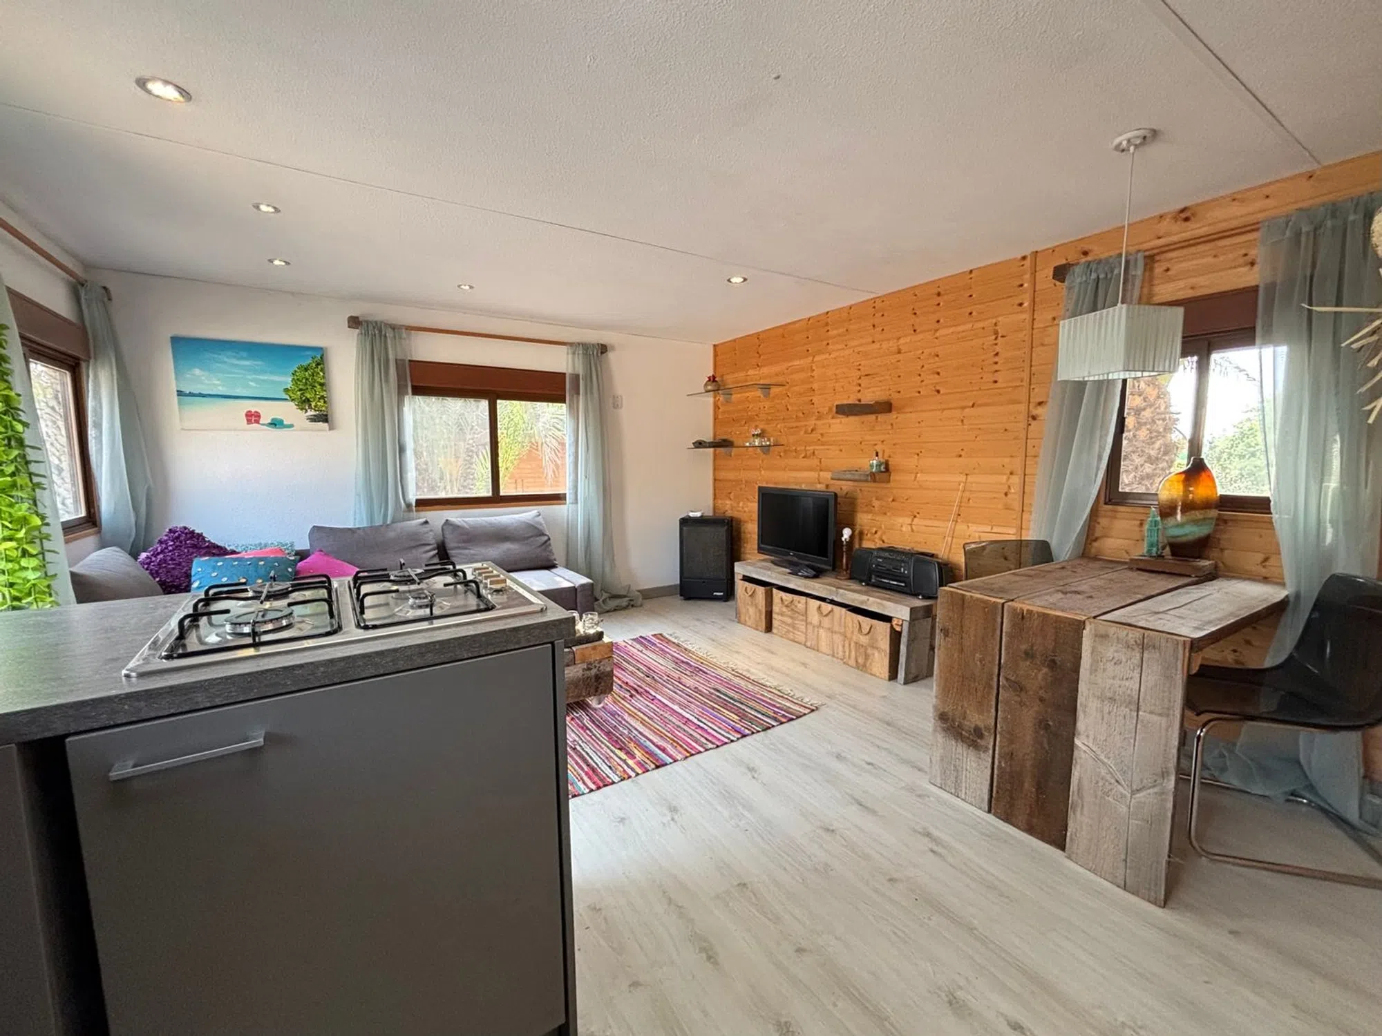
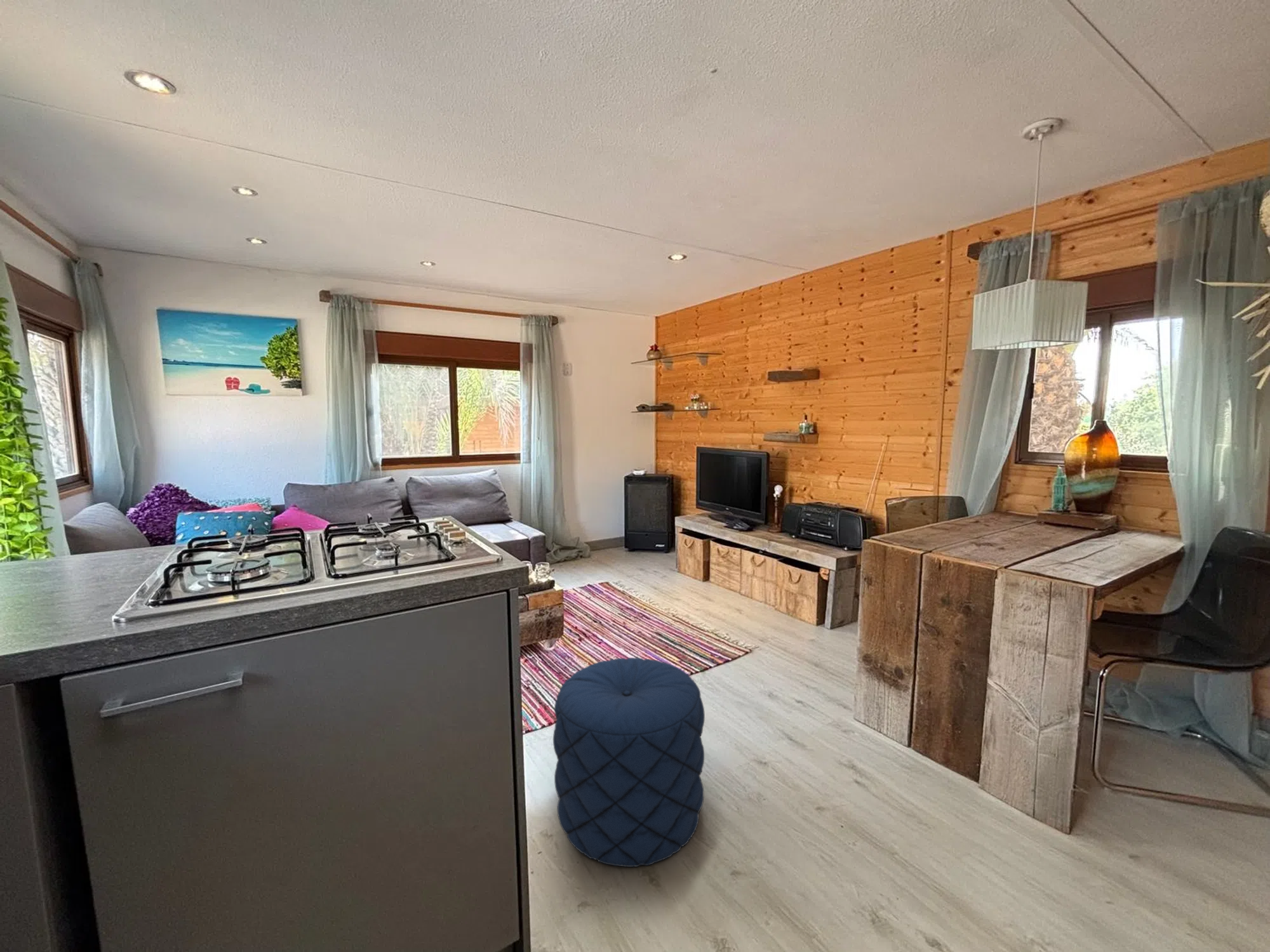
+ pouf [552,657,705,868]
